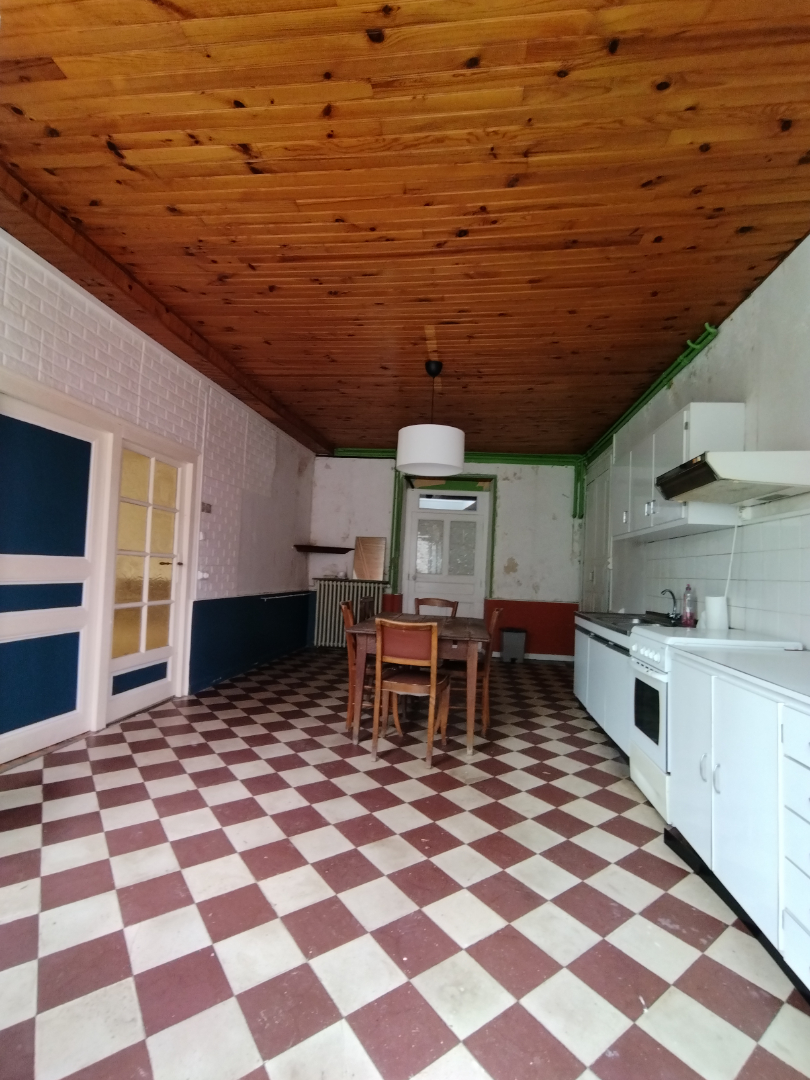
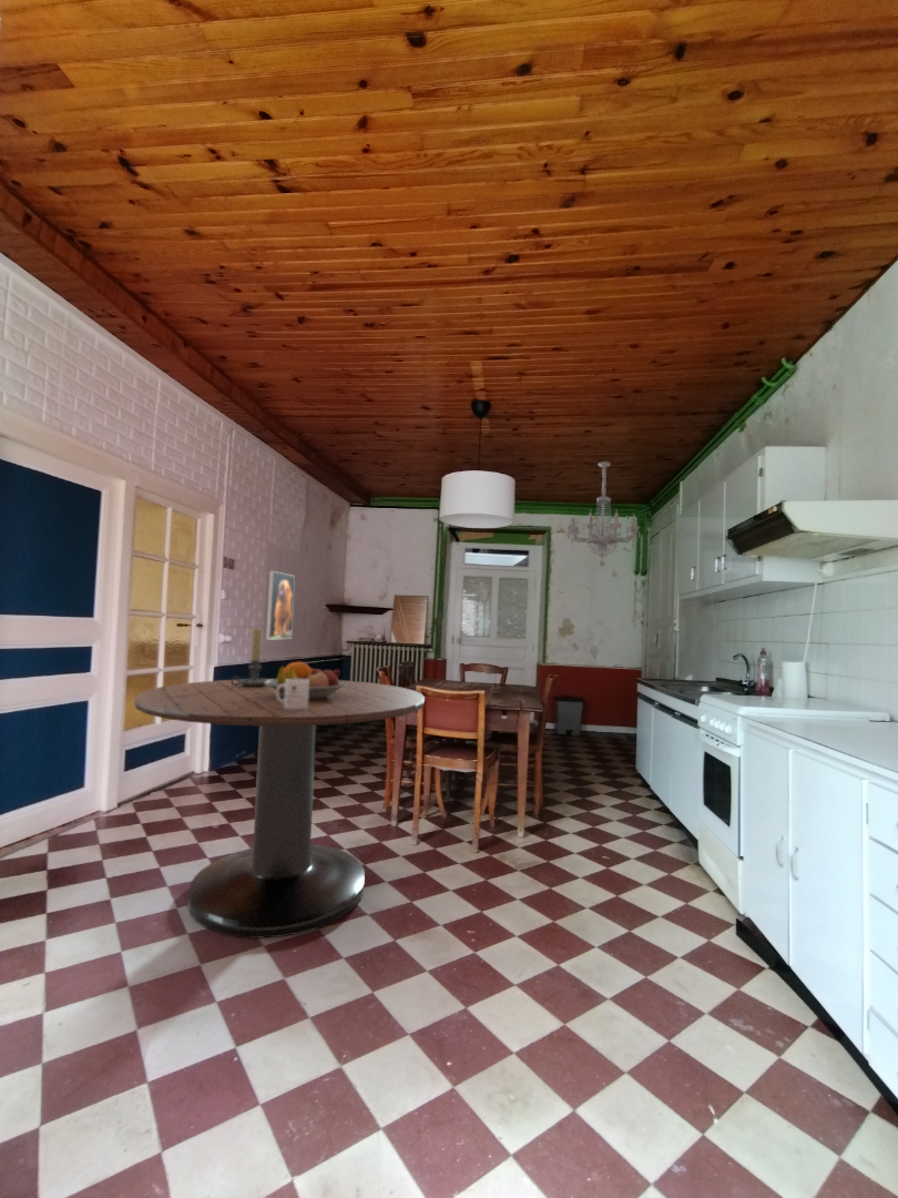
+ chandelier [567,460,642,568]
+ dining table [134,678,426,940]
+ mug [276,679,309,710]
+ candle holder [231,628,267,687]
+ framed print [265,570,296,641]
+ fruit bowl [264,661,348,699]
